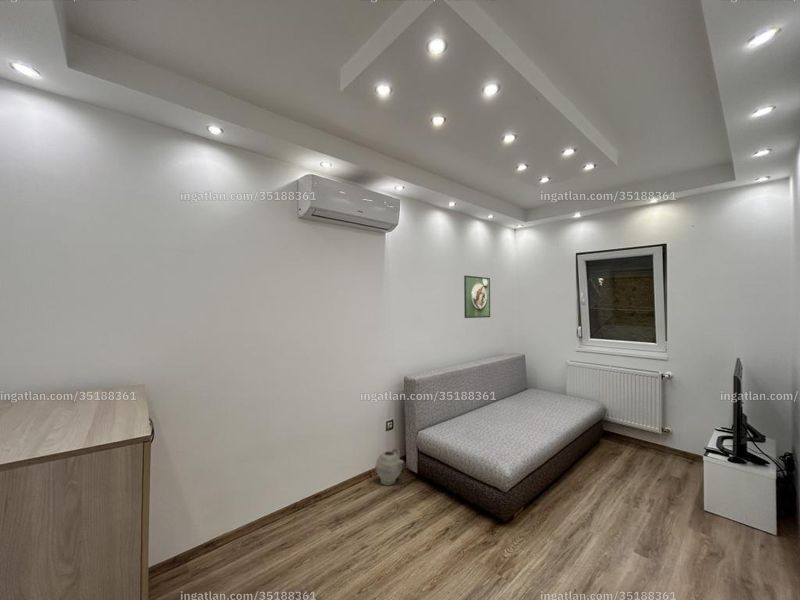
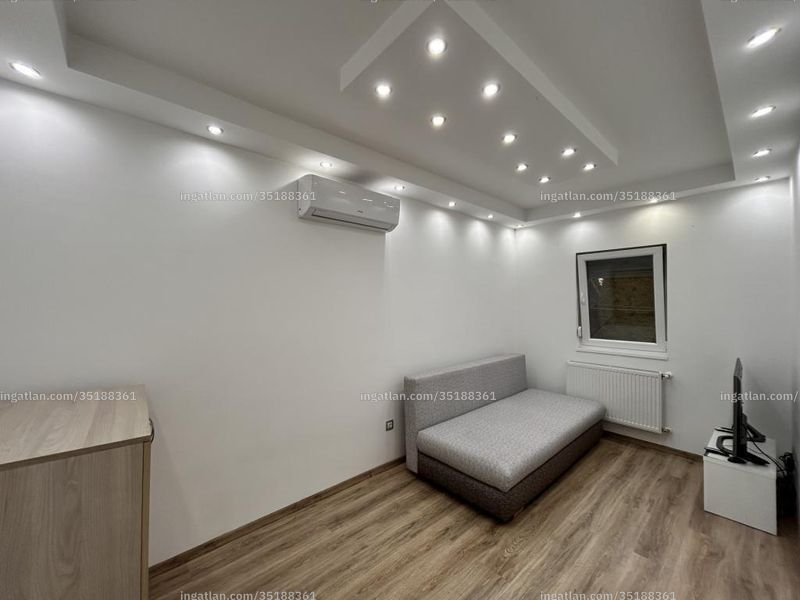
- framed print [463,274,491,319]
- ceramic jug [374,447,405,486]
